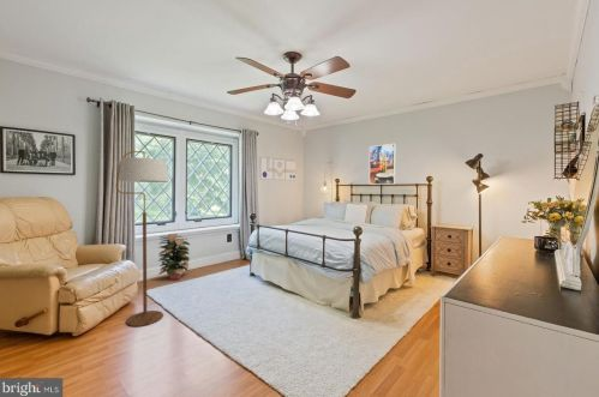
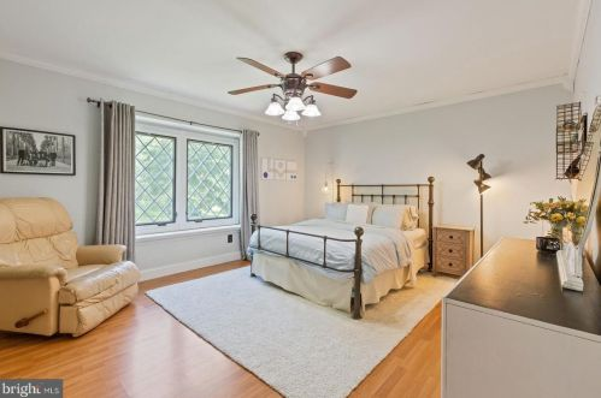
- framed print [369,143,396,186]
- floor lamp [115,150,169,327]
- decorative plant [156,233,191,281]
